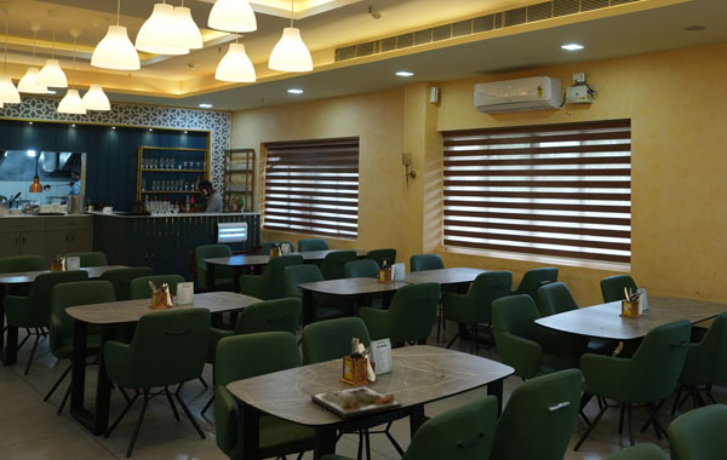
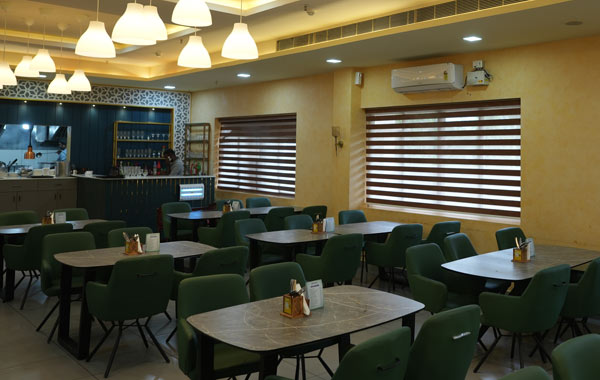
- dinner plate [310,386,403,420]
